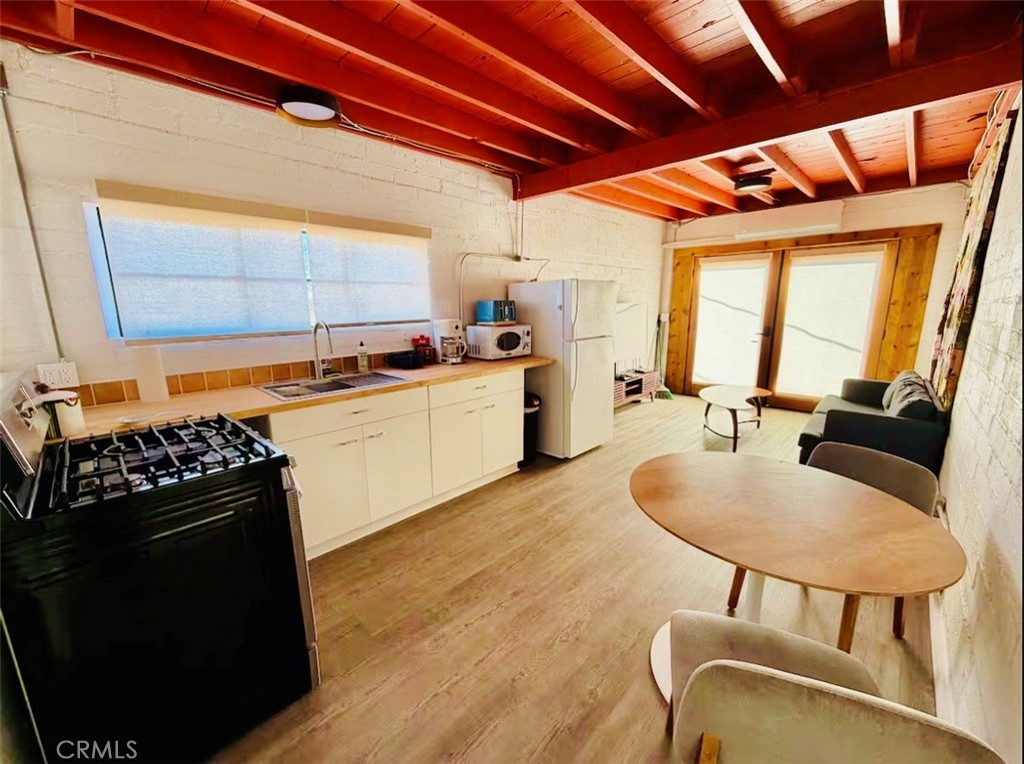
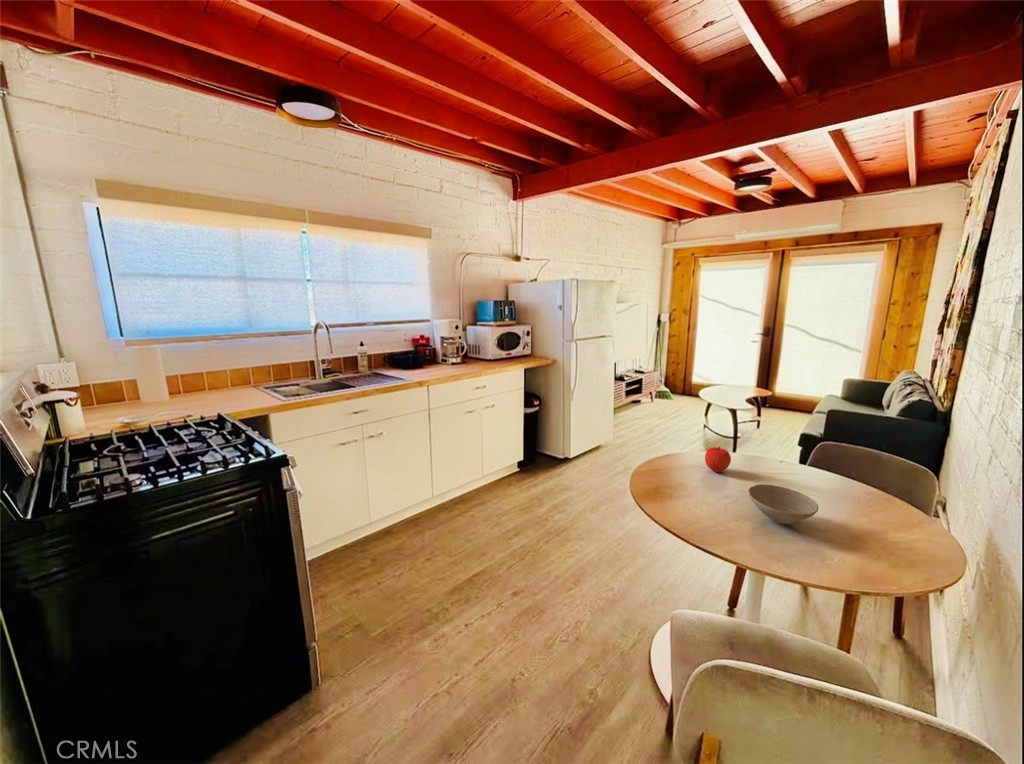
+ fruit [704,446,732,473]
+ bowl [747,483,819,525]
